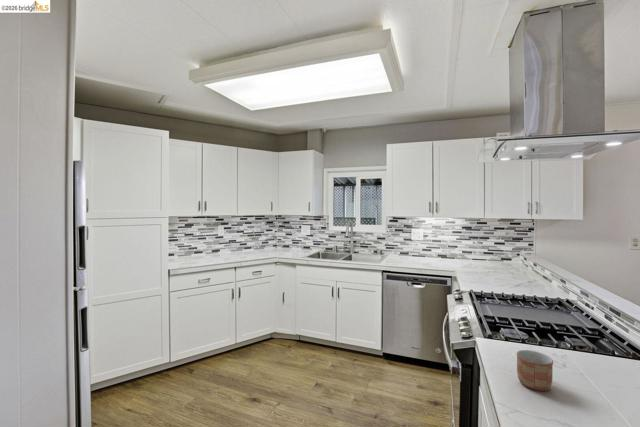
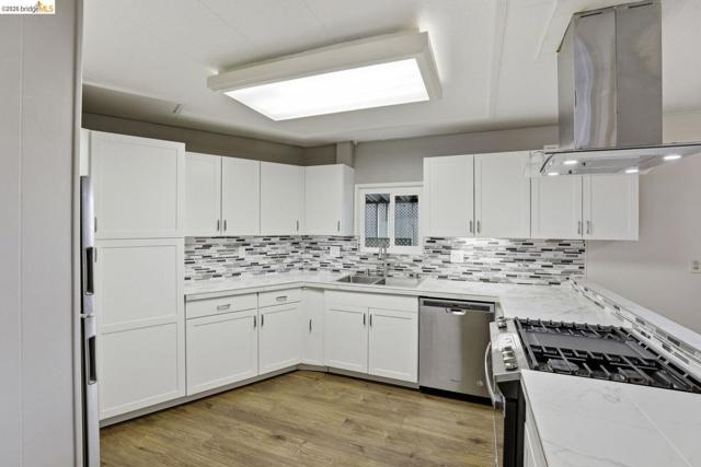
- mug [516,349,554,392]
